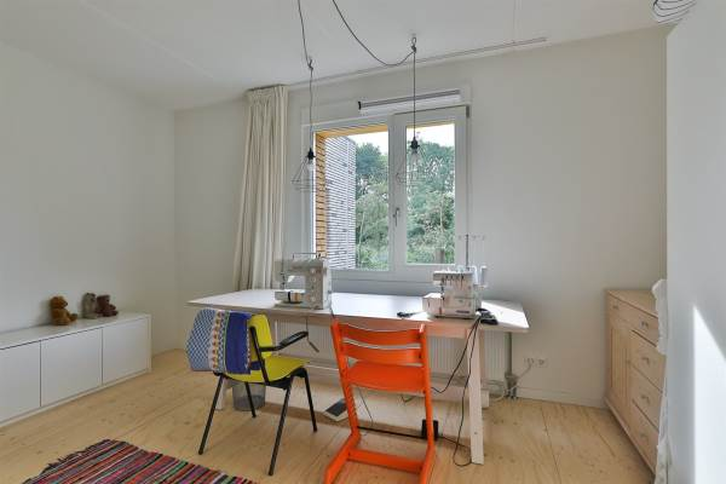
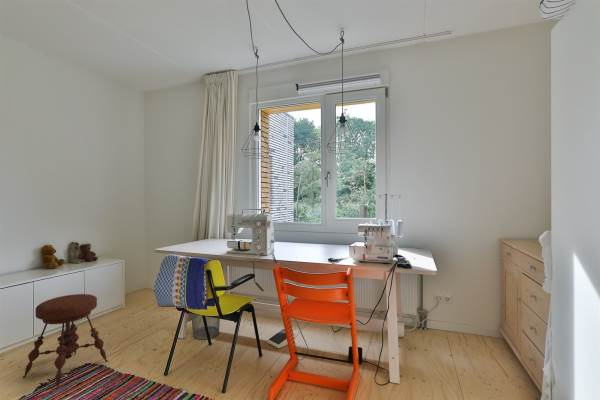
+ stool [22,293,109,390]
